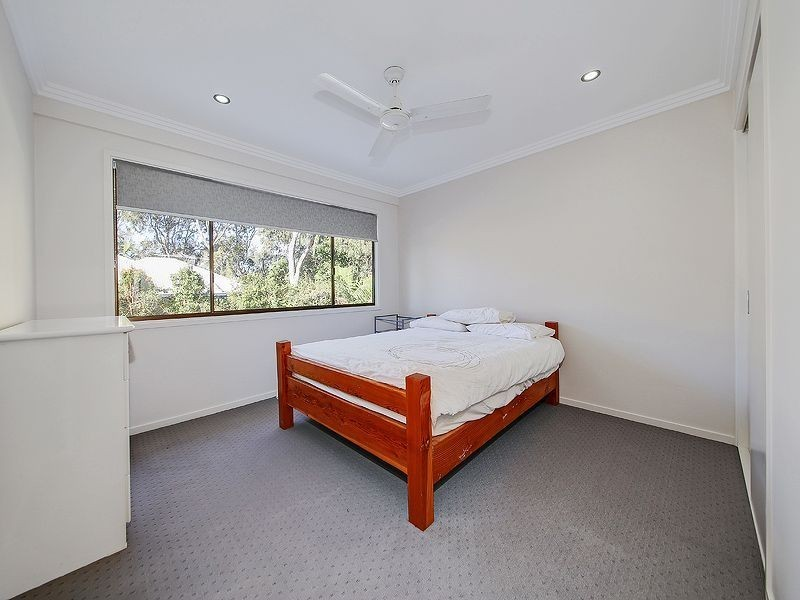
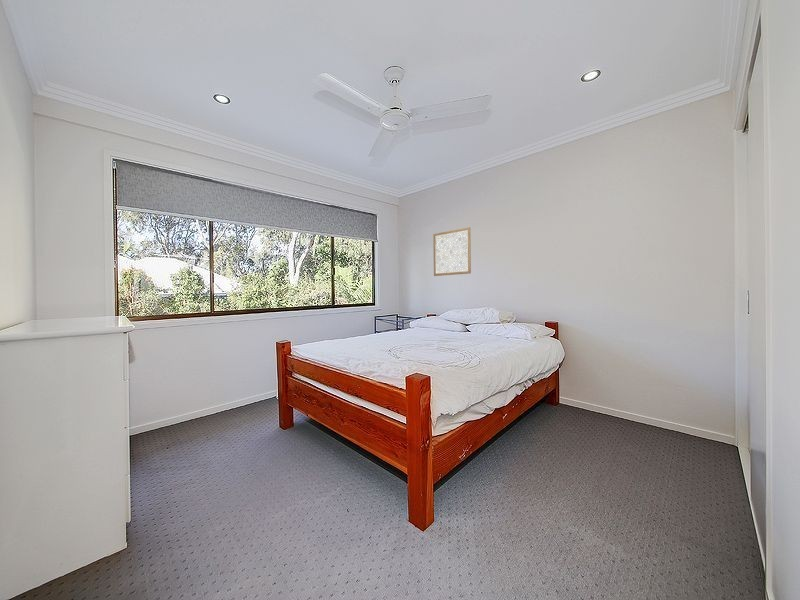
+ wall art [432,226,472,277]
